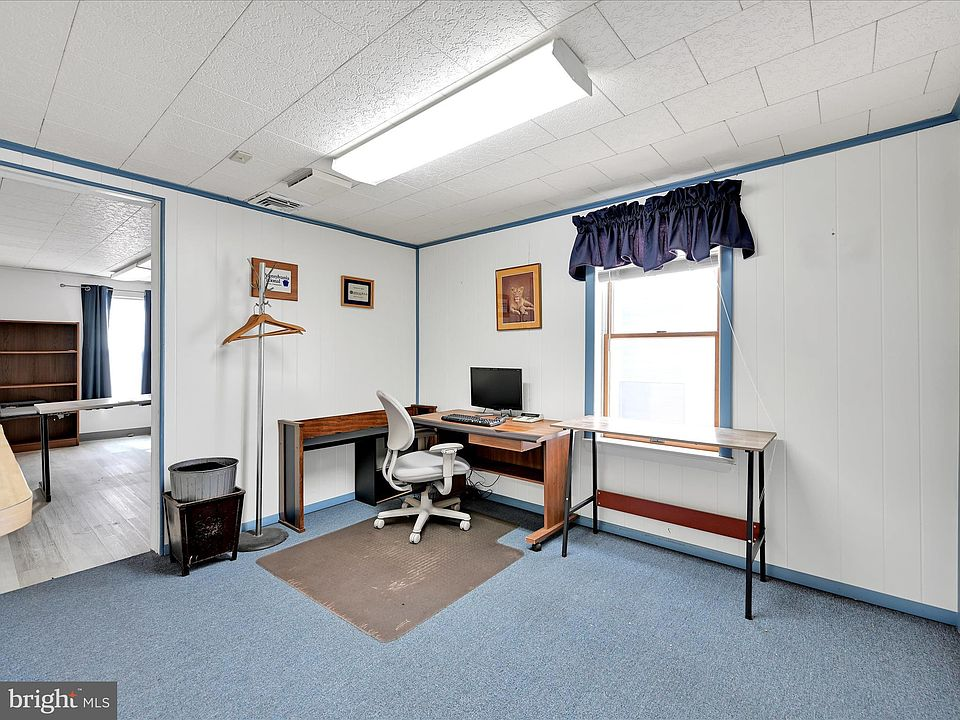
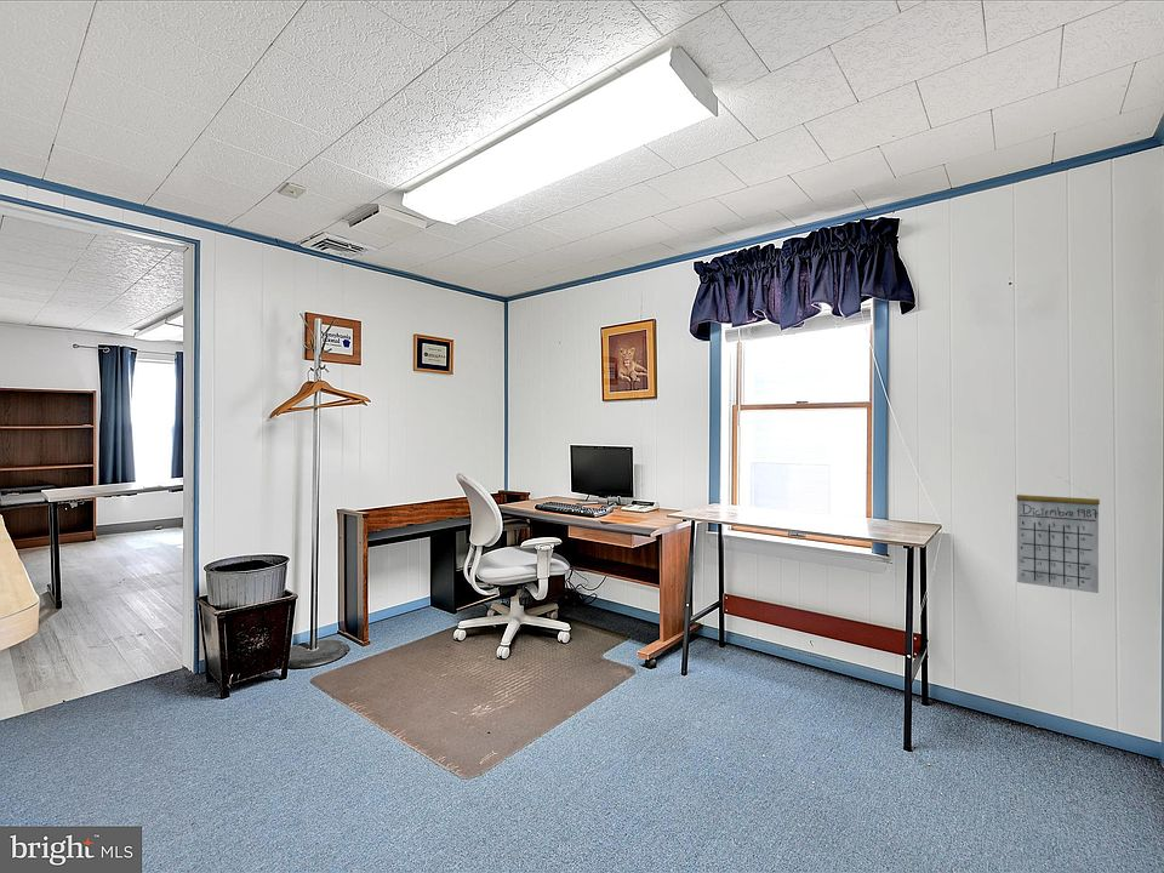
+ calendar [1015,475,1101,594]
